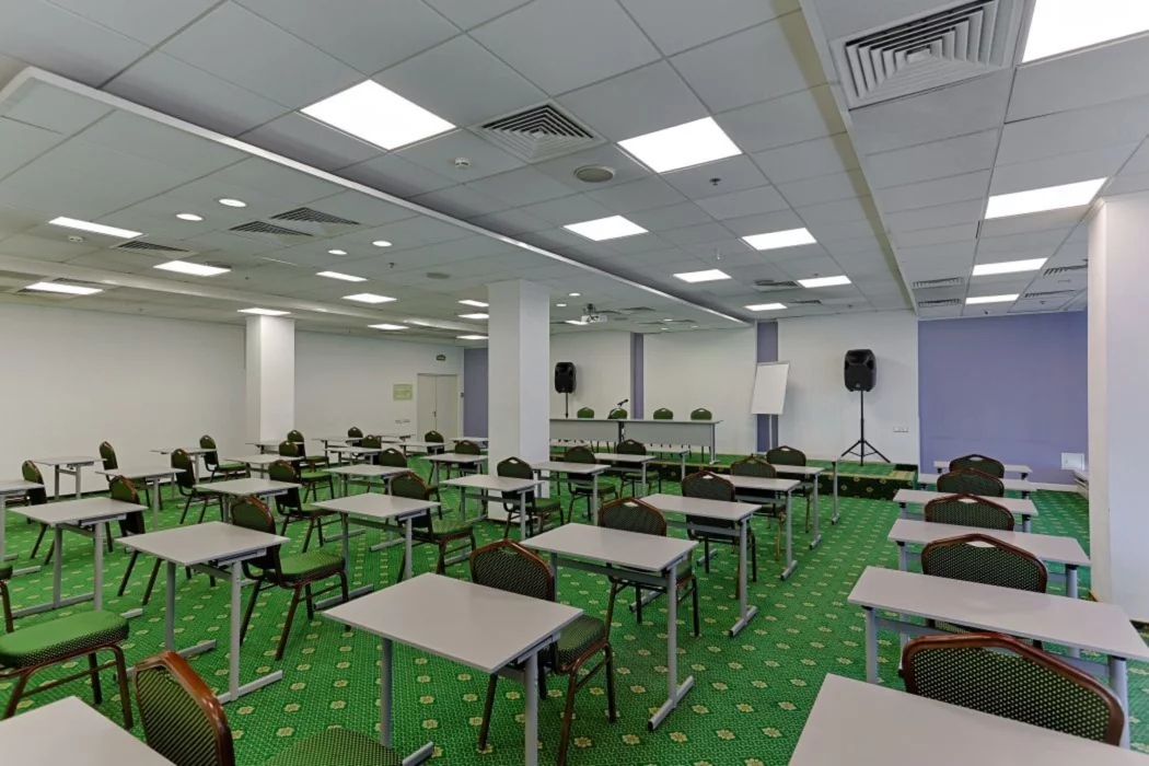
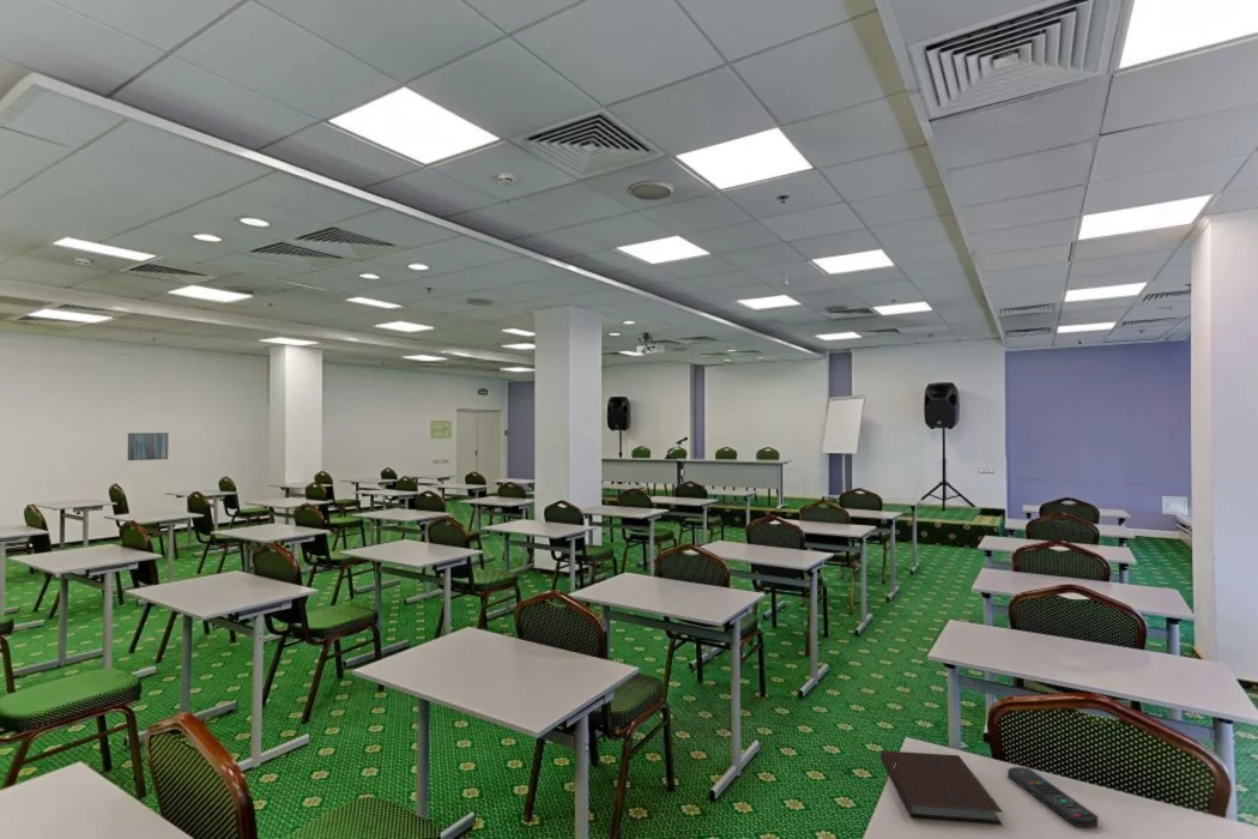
+ wall art [127,431,169,461]
+ notebook [879,750,1004,826]
+ remote control [1006,766,1099,828]
